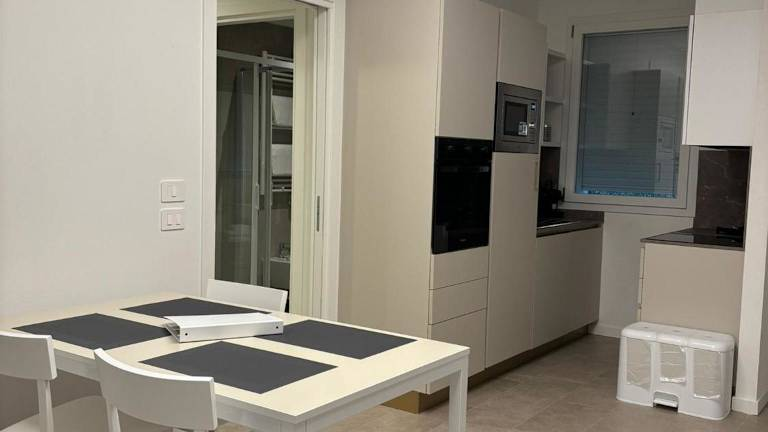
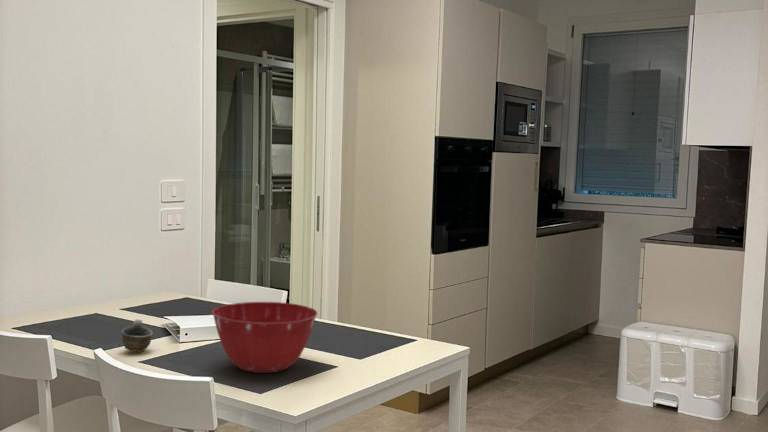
+ cup [121,318,154,353]
+ mixing bowl [211,301,318,374]
